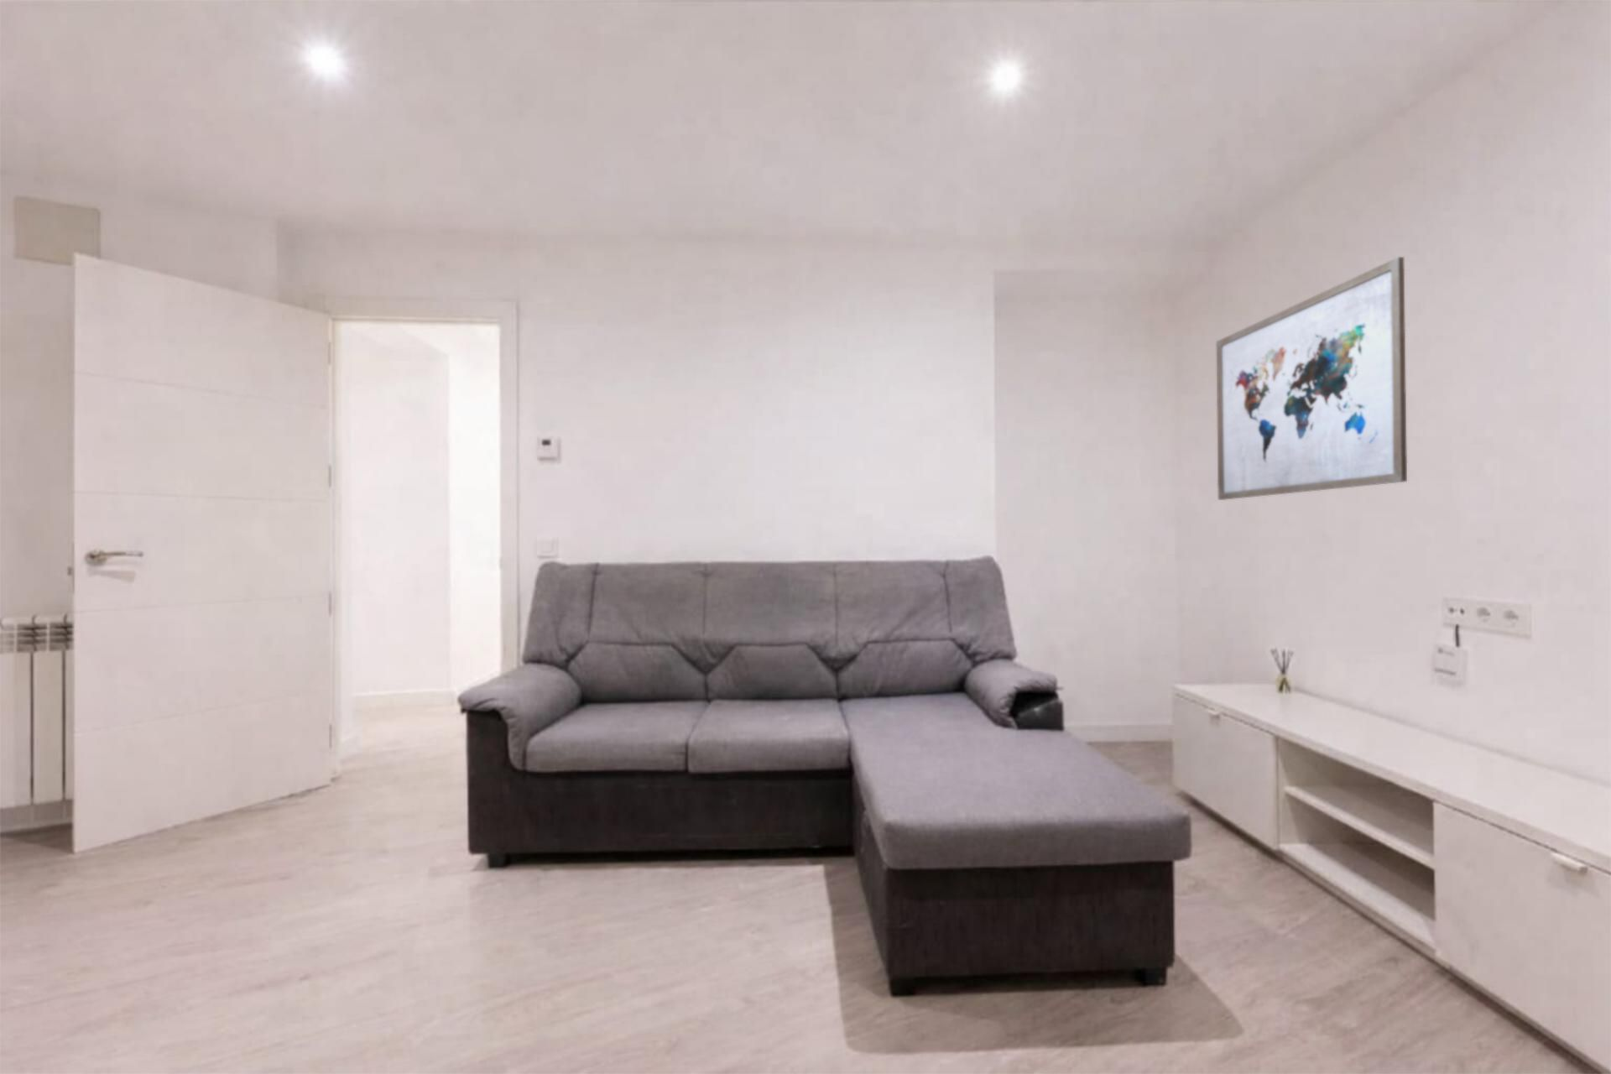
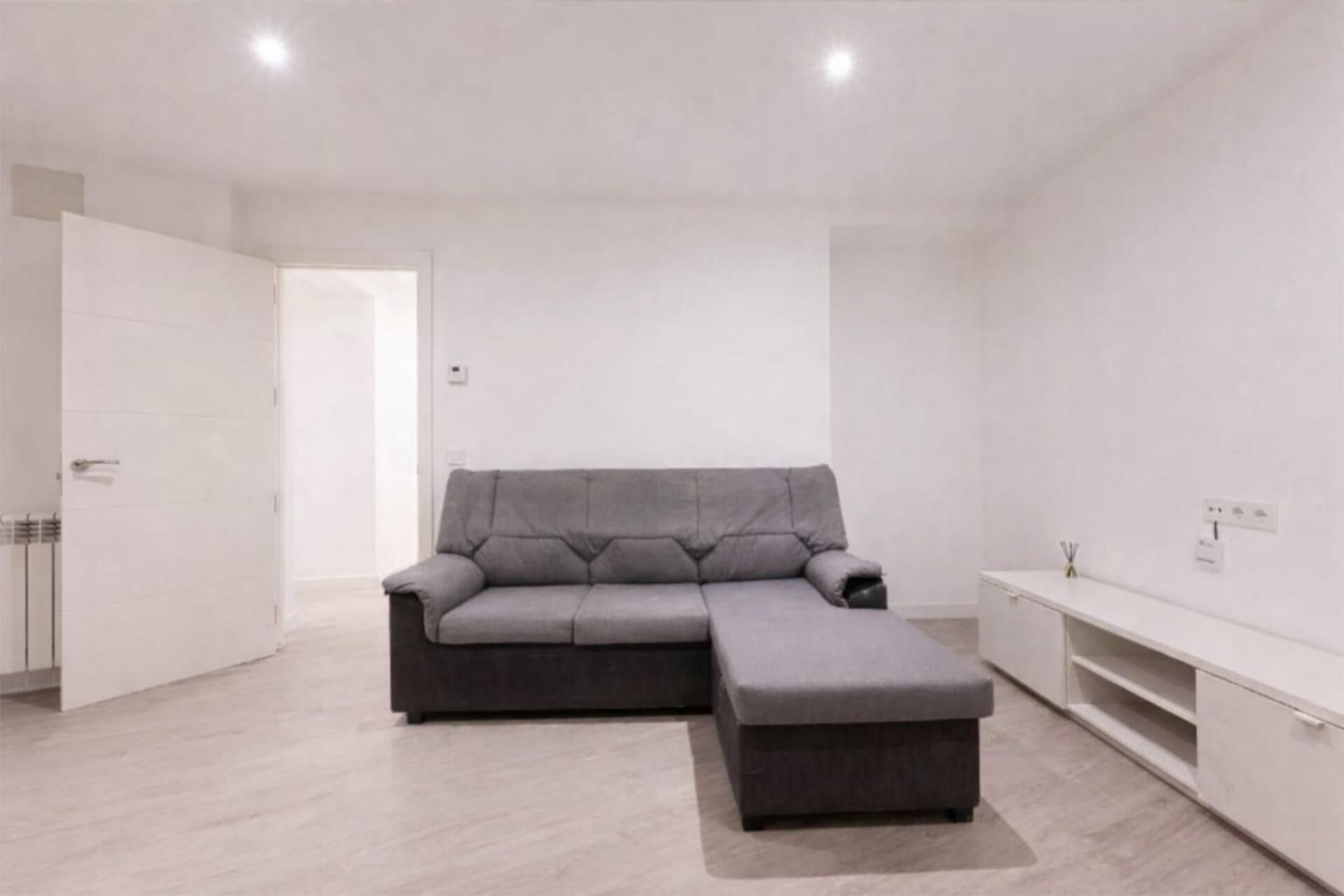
- wall art [1215,257,1408,501]
